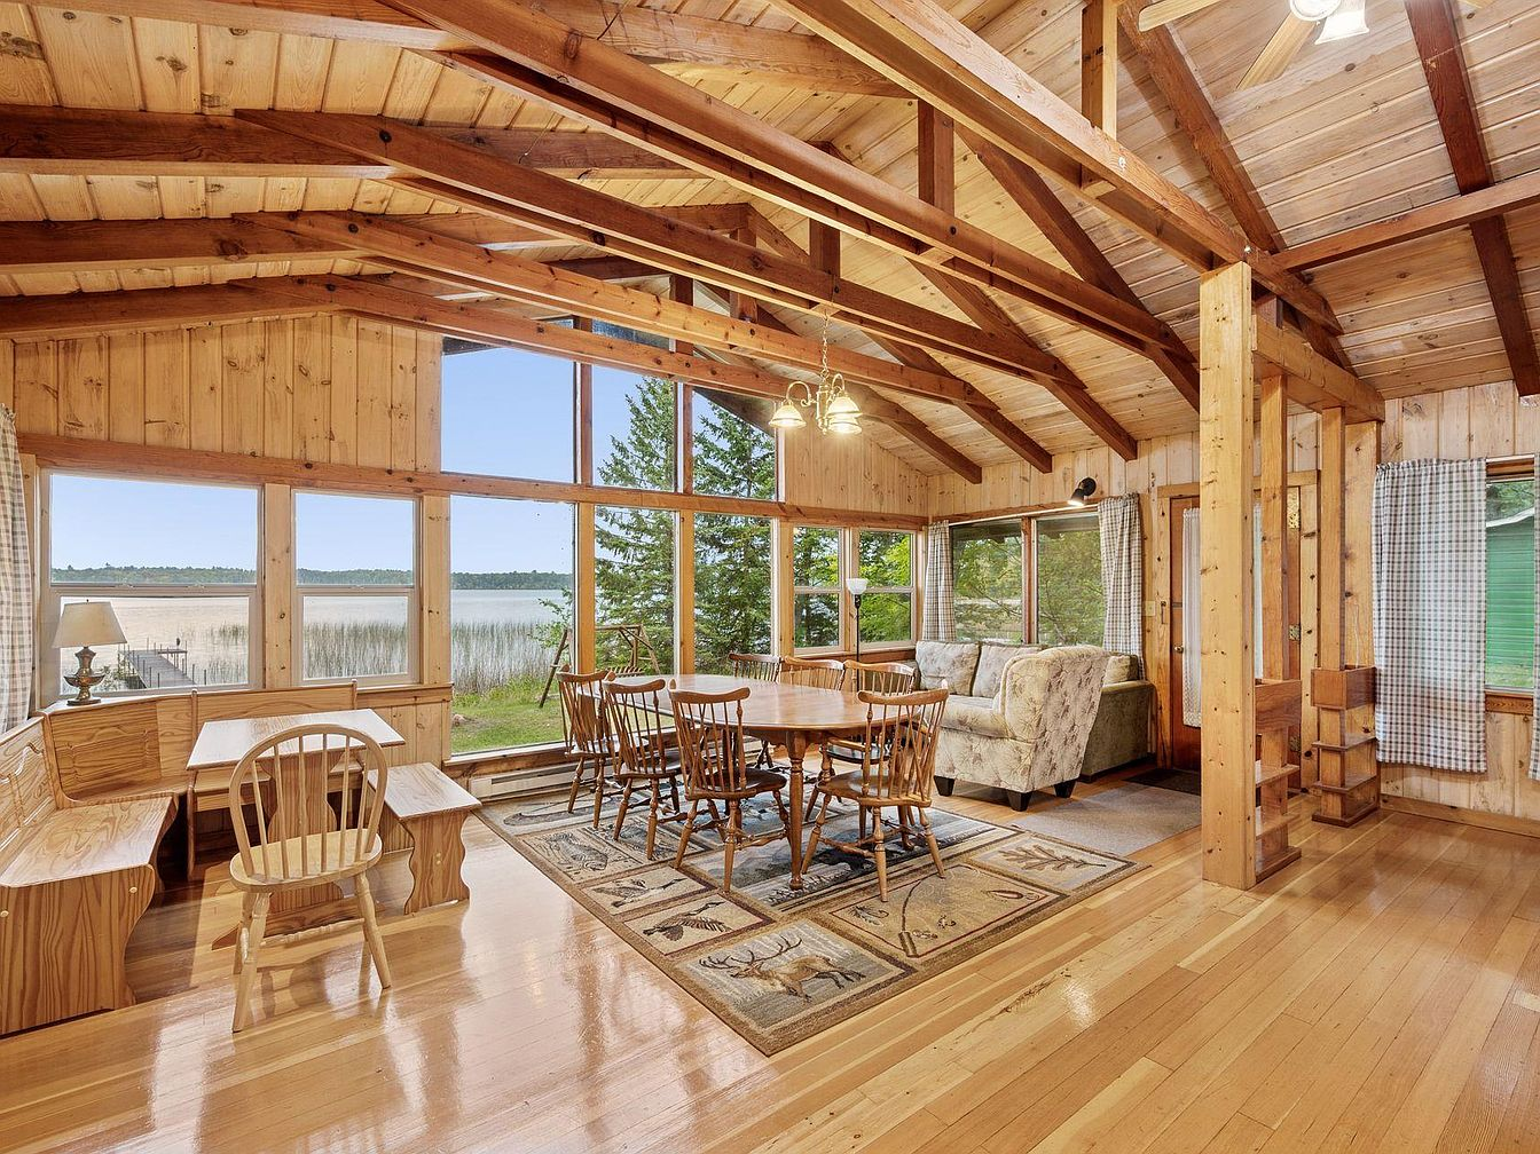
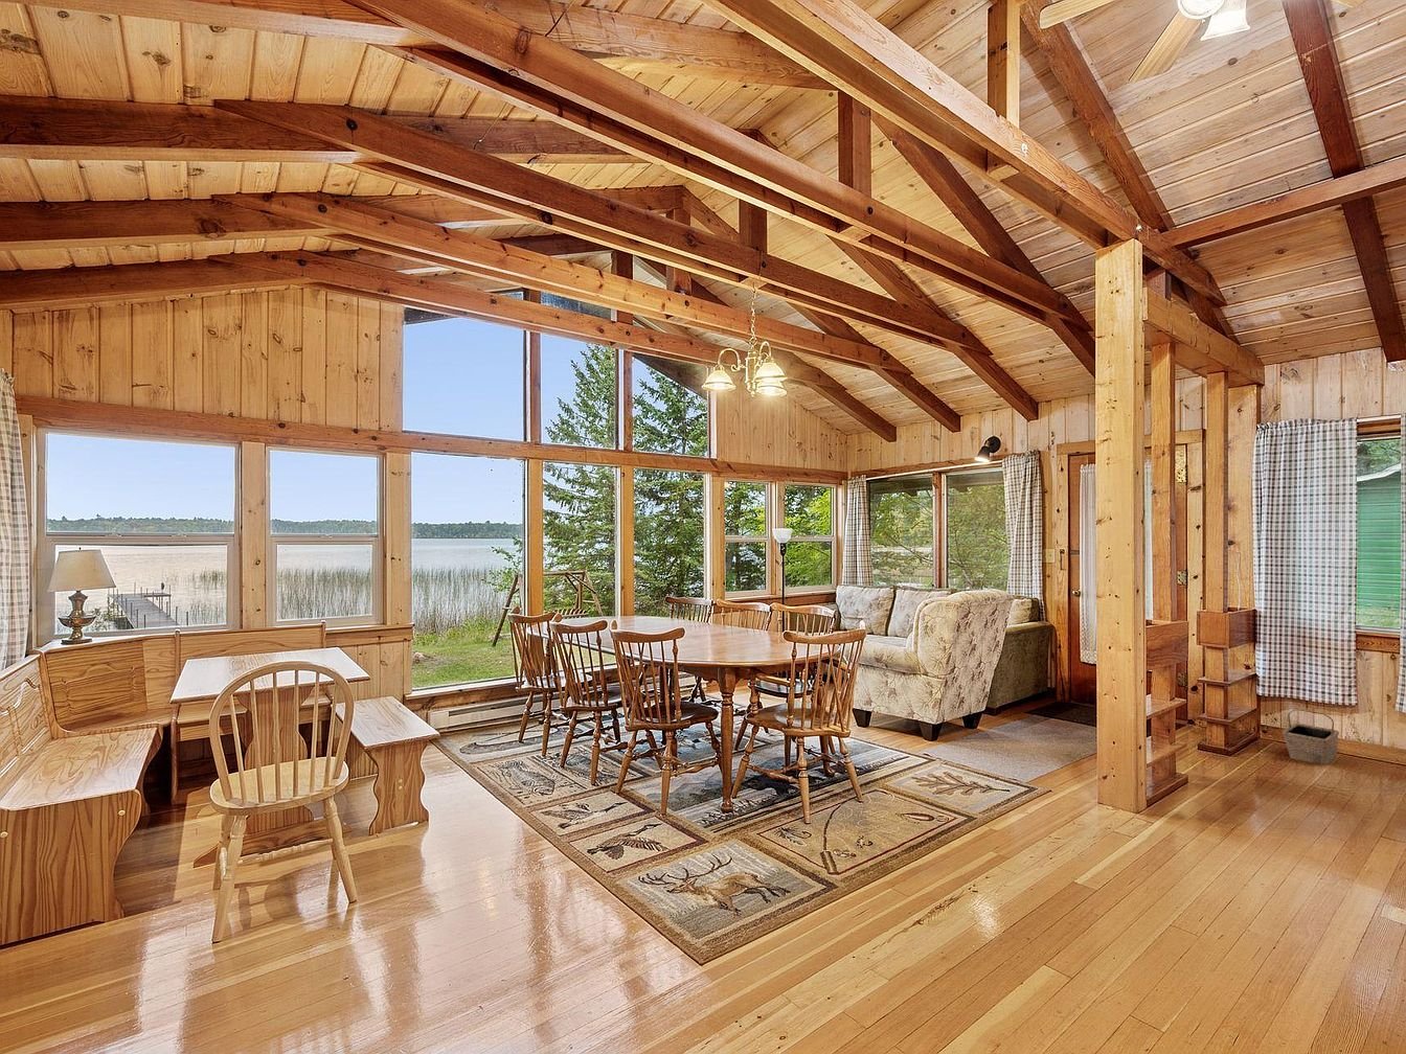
+ basket [1282,707,1340,765]
